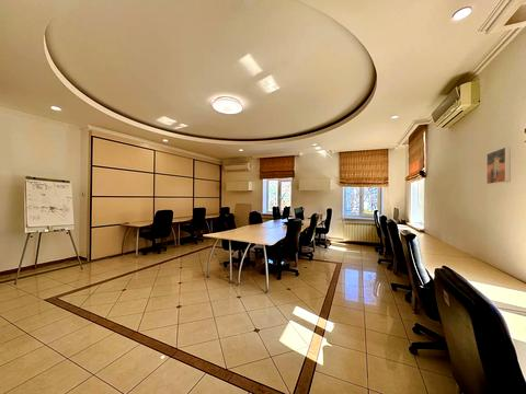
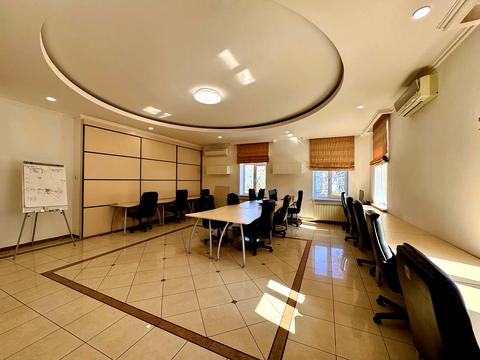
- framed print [485,146,512,185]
